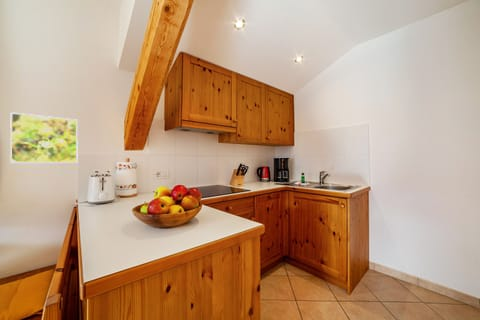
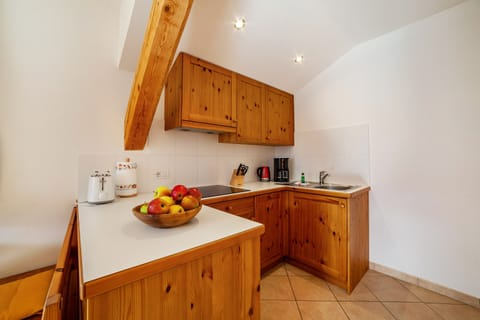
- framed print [9,111,79,164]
